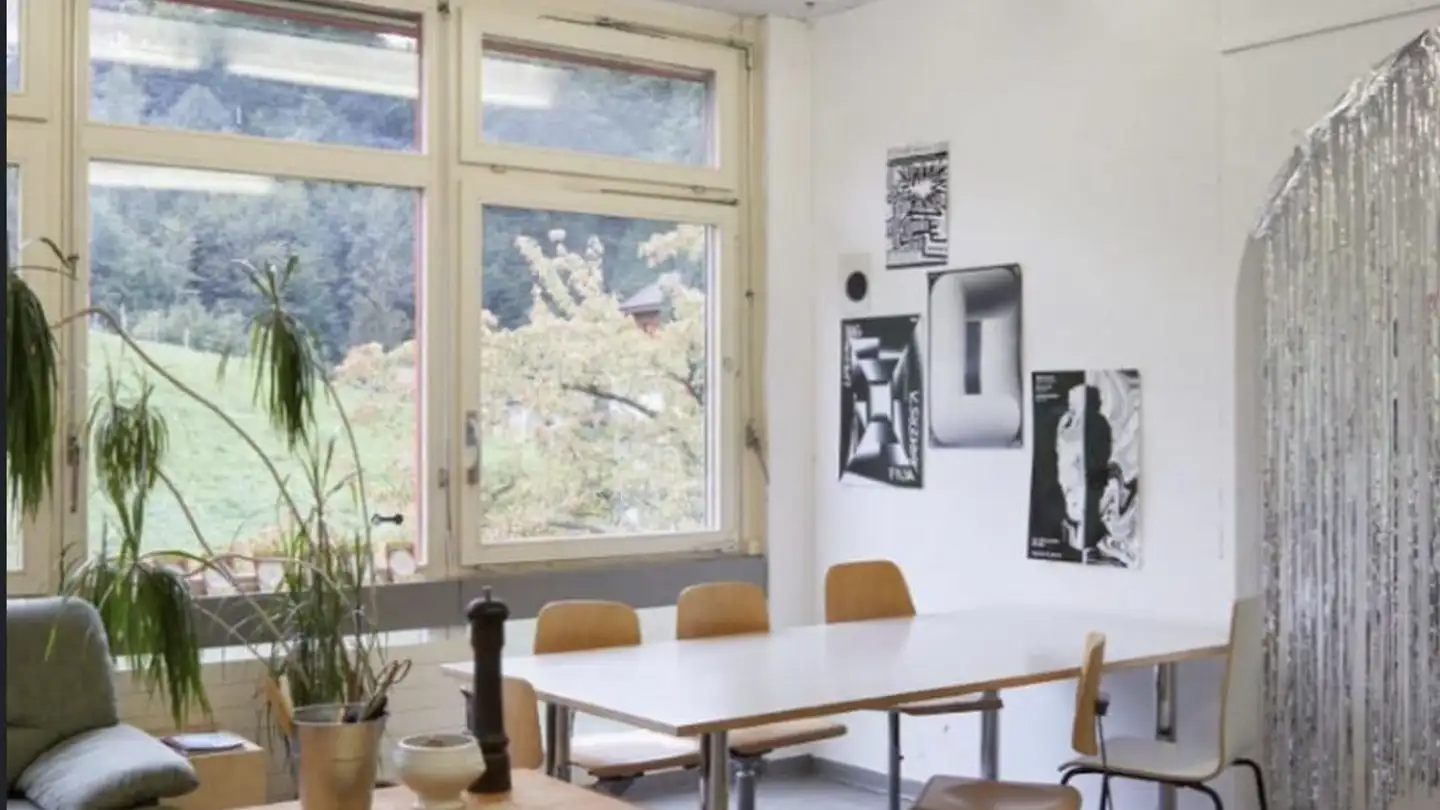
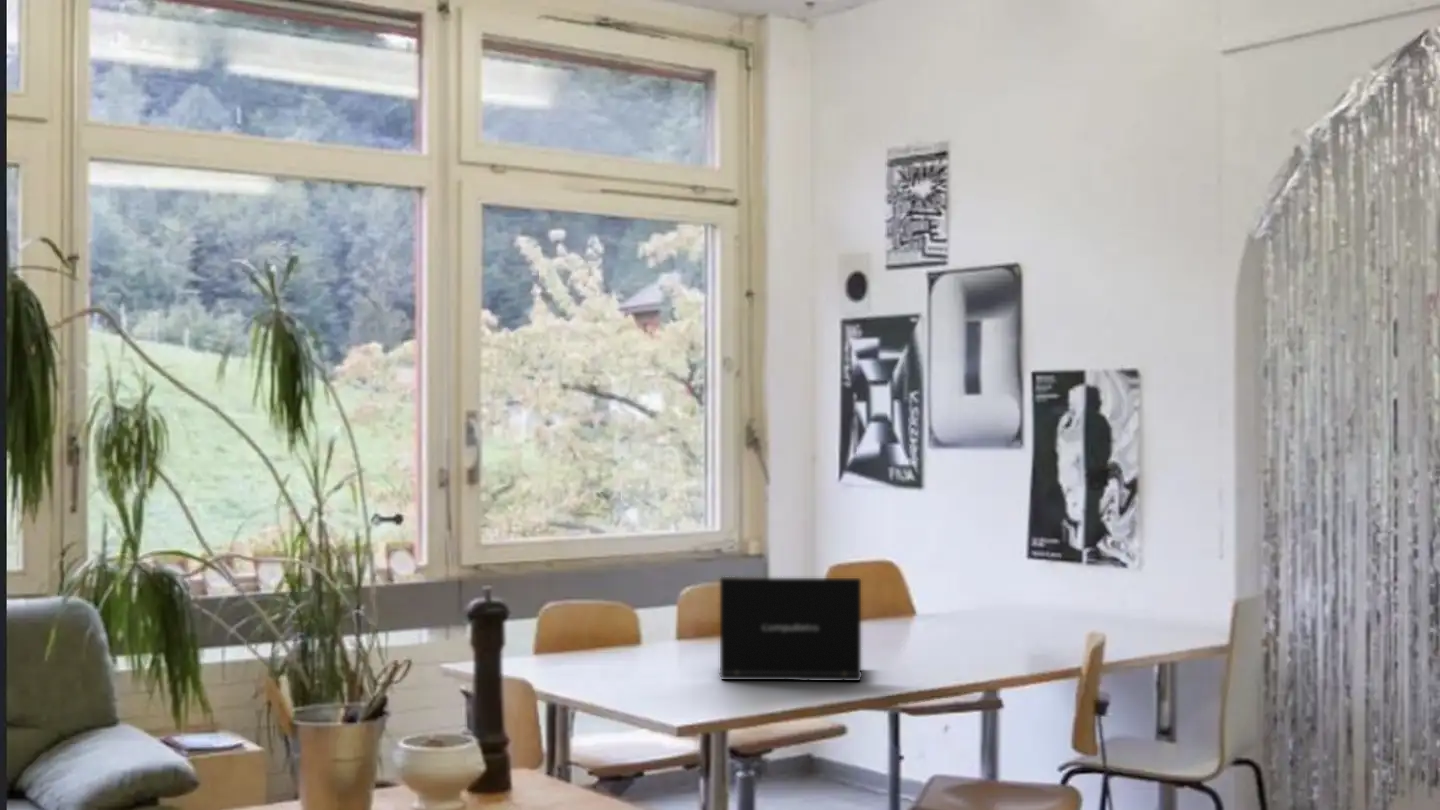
+ laptop [718,576,863,682]
